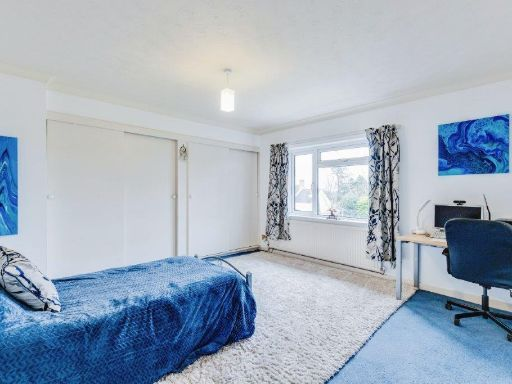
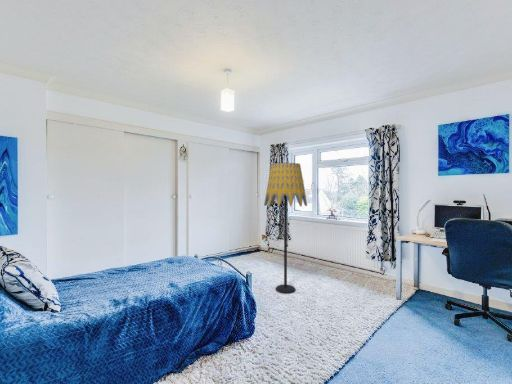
+ floor lamp [263,162,308,294]
